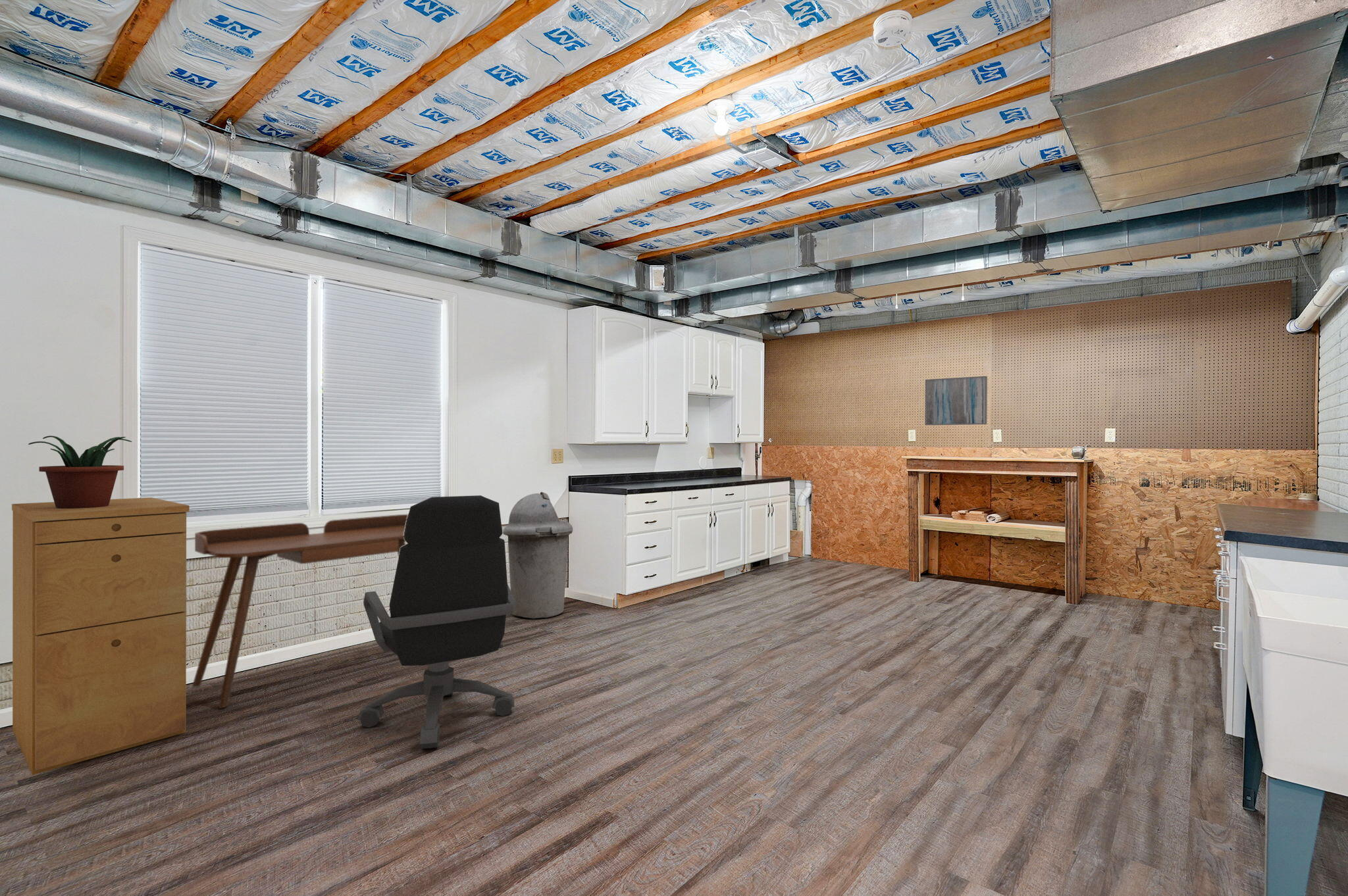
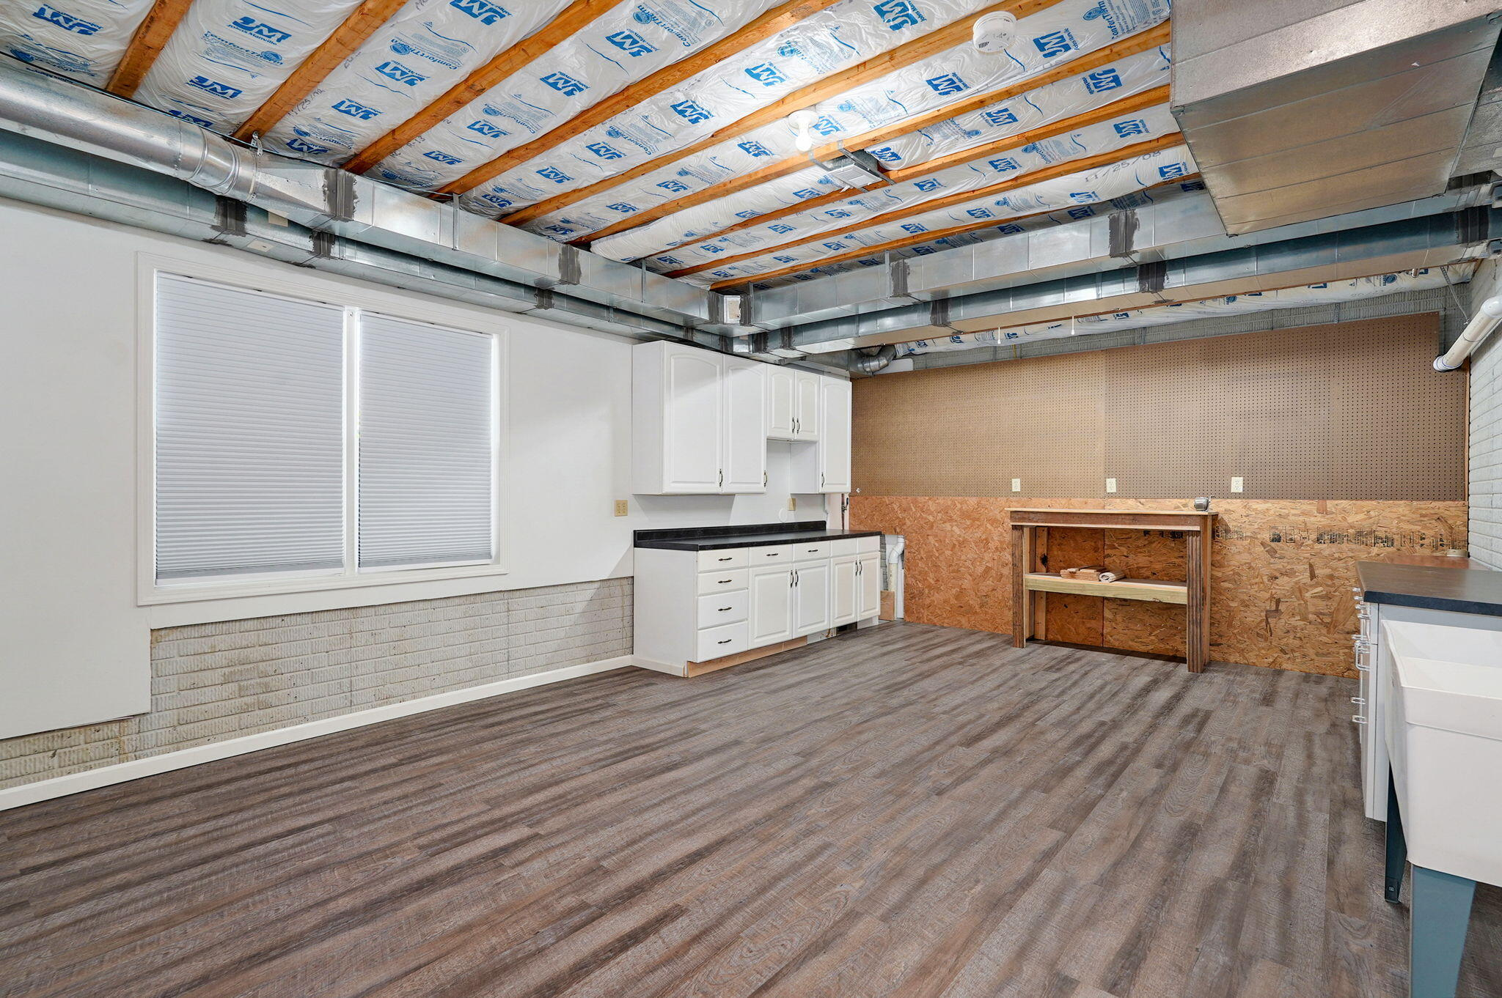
- wall art [924,376,988,426]
- desk [192,514,408,709]
- trash can [502,491,573,619]
- potted plant [28,435,132,509]
- office chair [357,495,515,750]
- filing cabinet [11,497,190,776]
